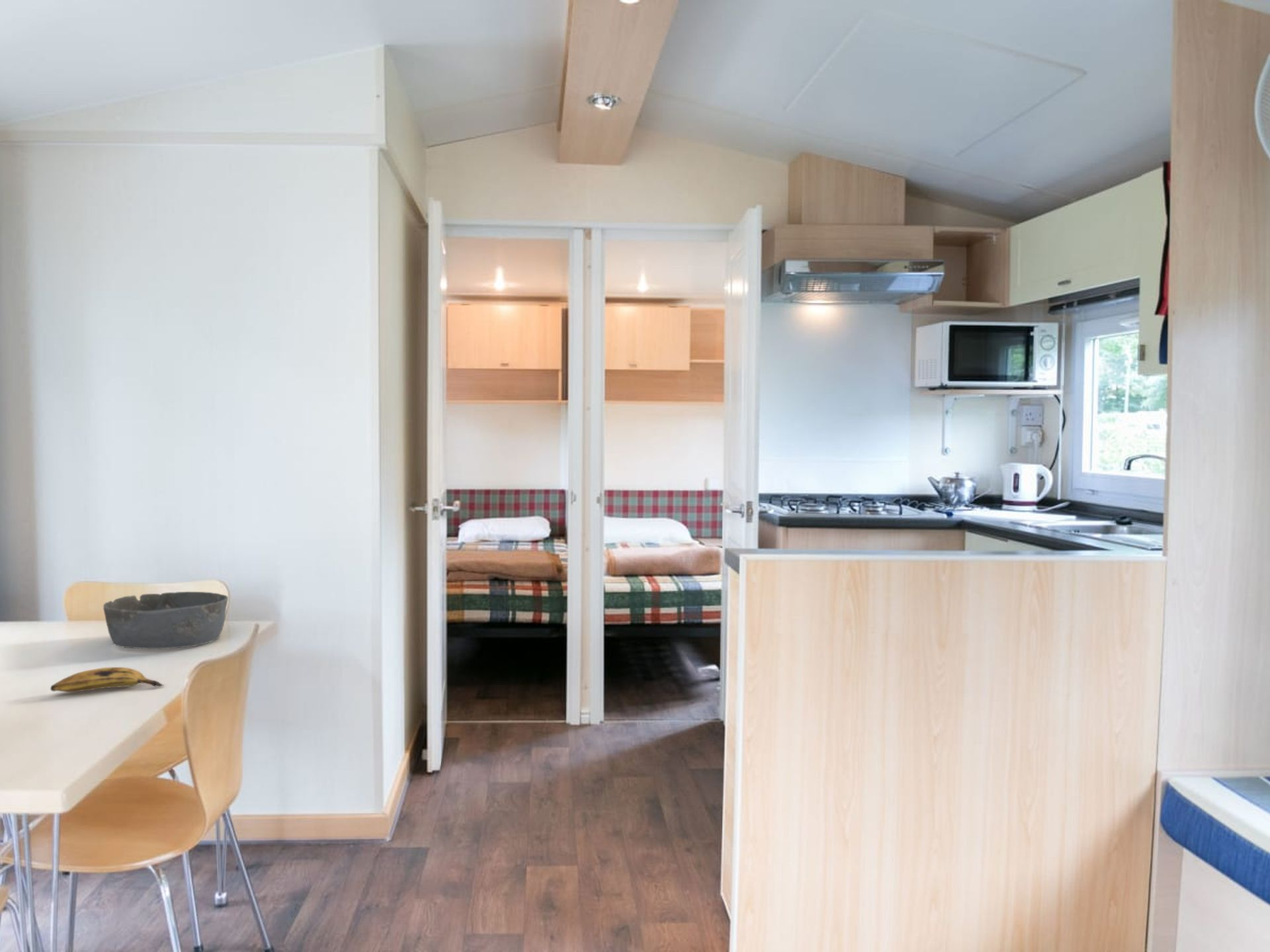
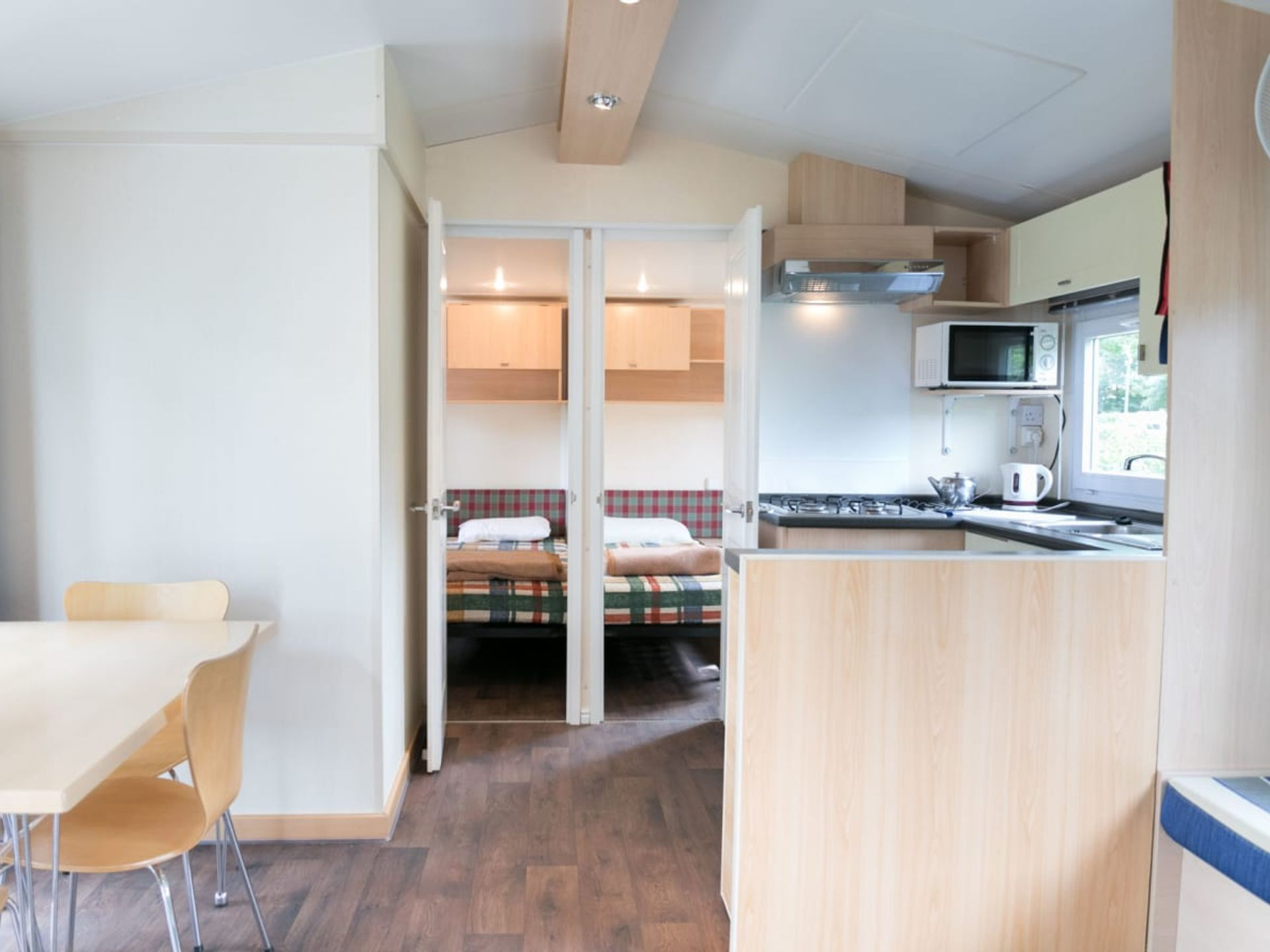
- bowl [103,591,229,650]
- banana [50,666,165,693]
